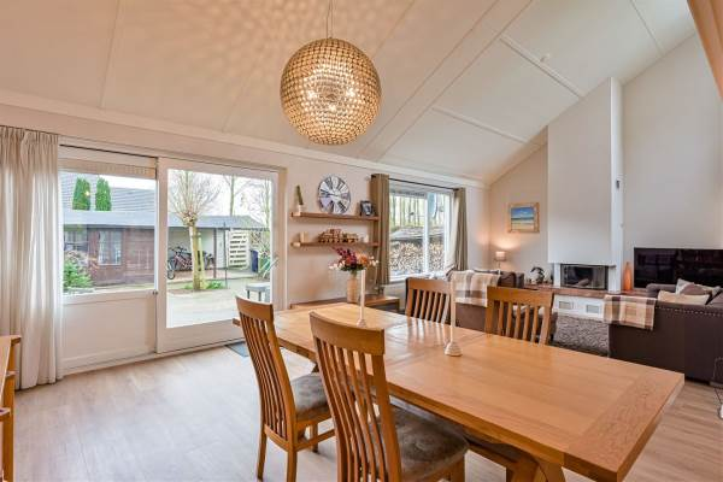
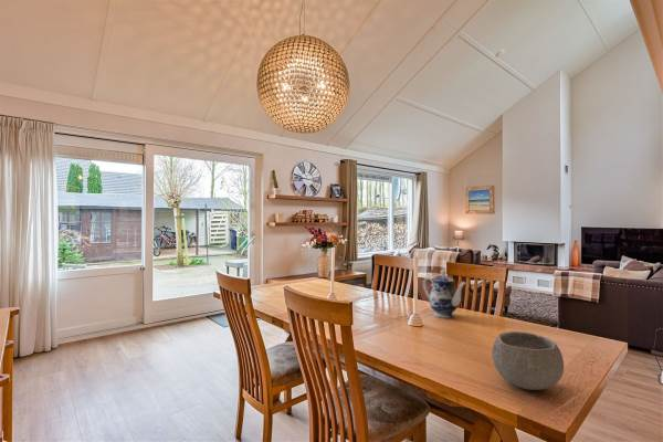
+ teapot [422,269,467,319]
+ bowl [491,330,565,391]
